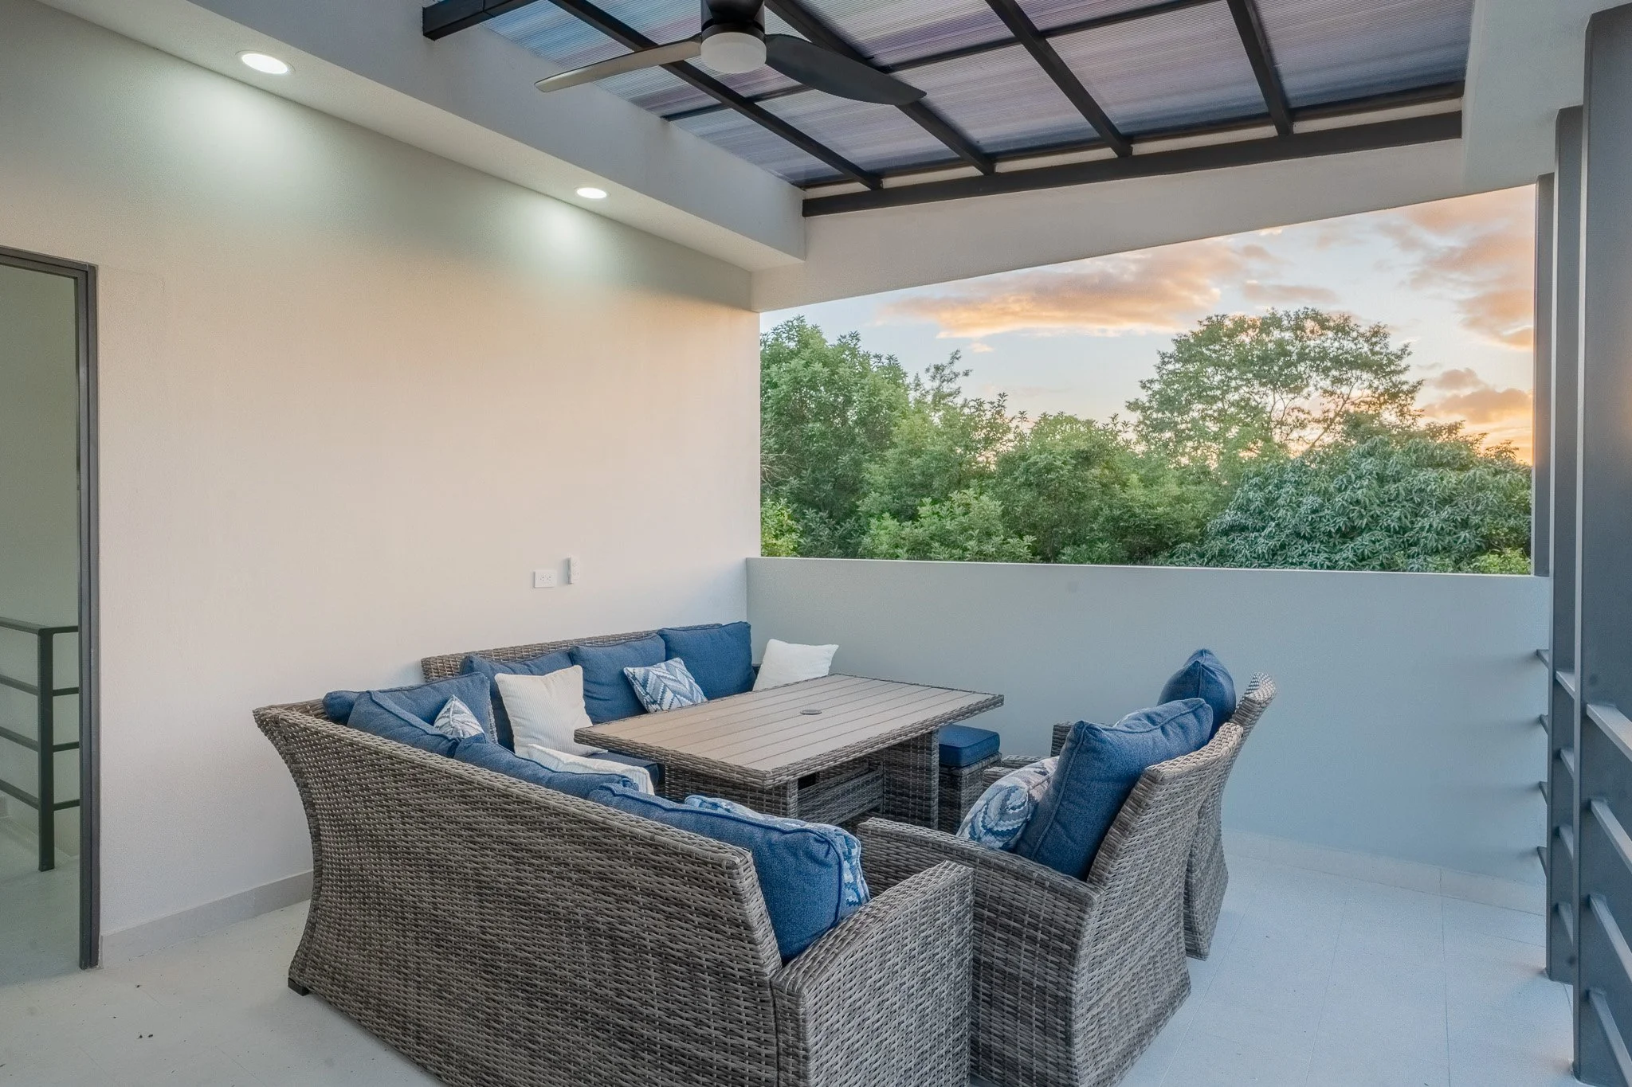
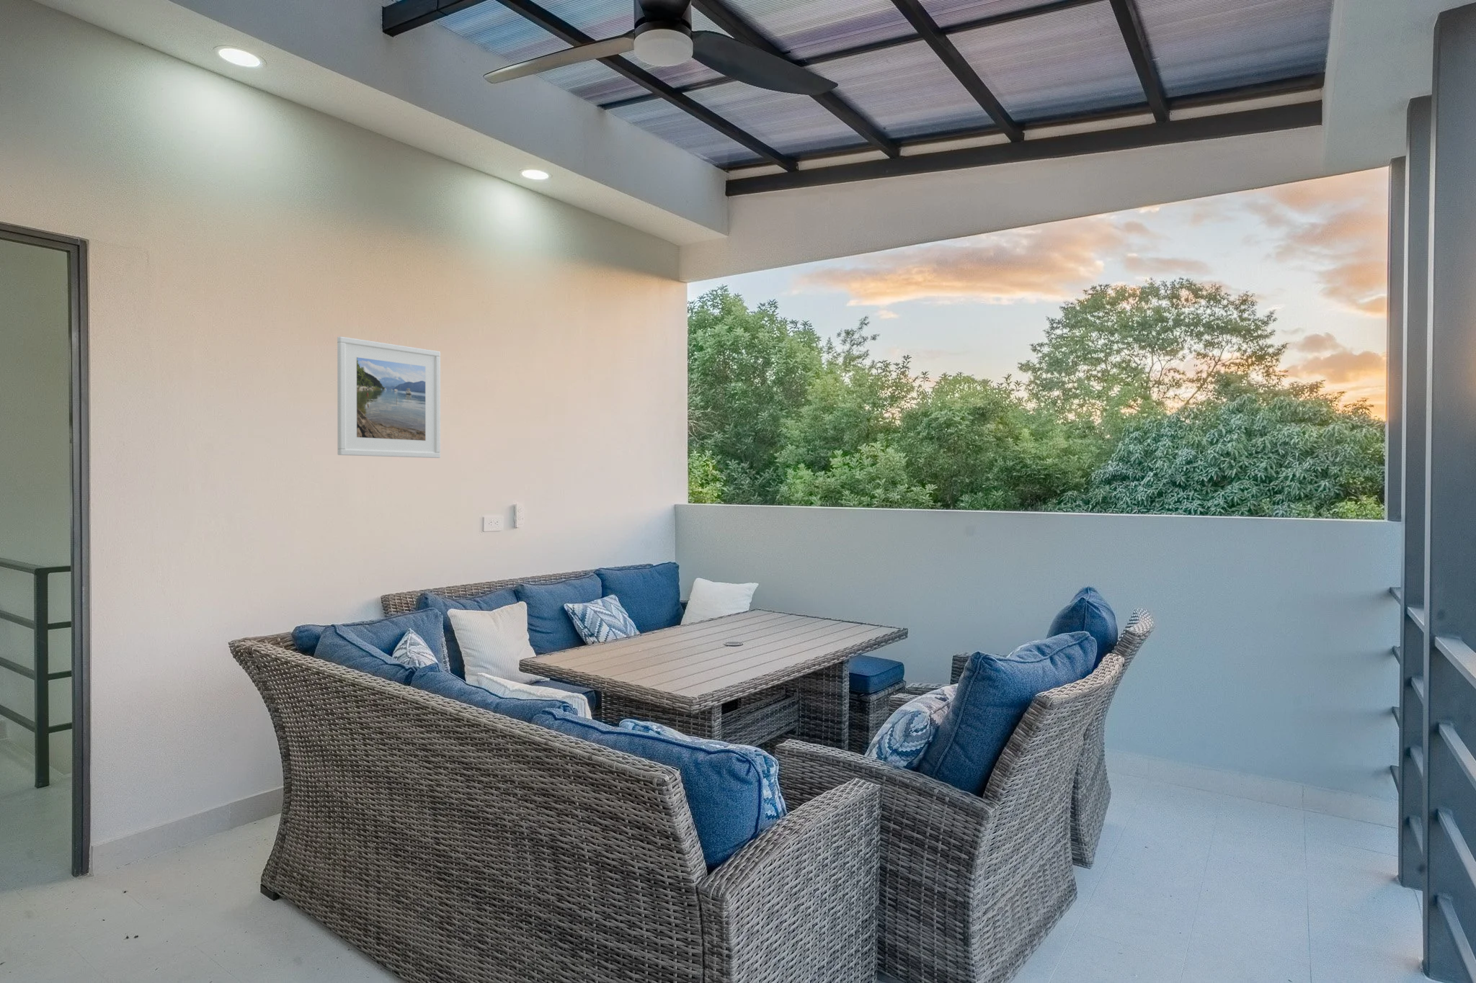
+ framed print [337,336,441,459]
